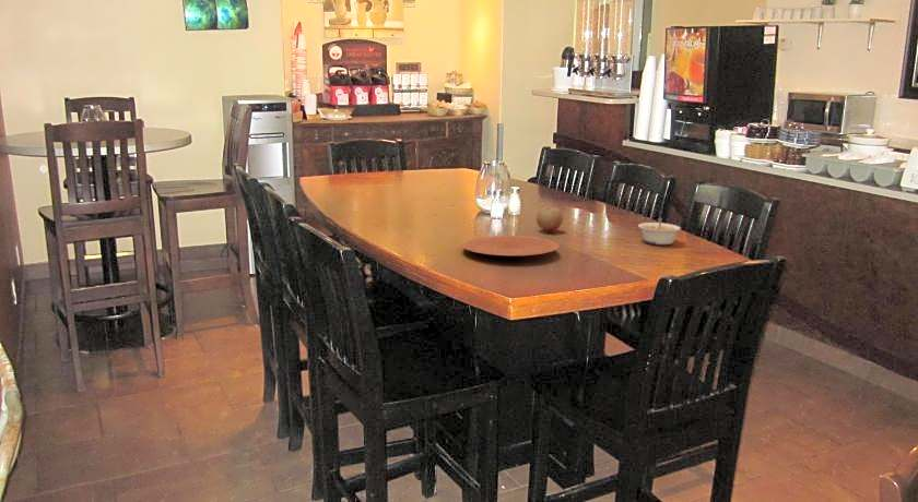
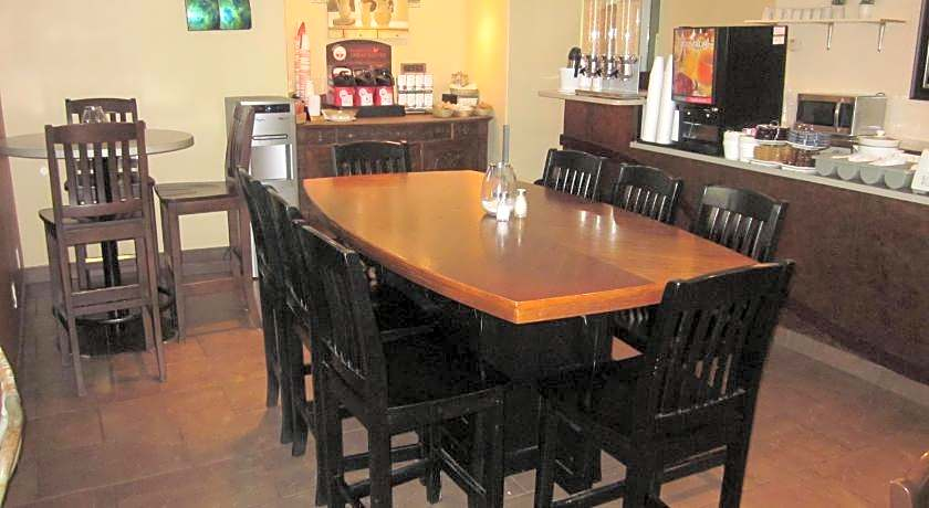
- legume [637,217,682,246]
- plate [460,235,560,258]
- fruit [536,206,564,232]
